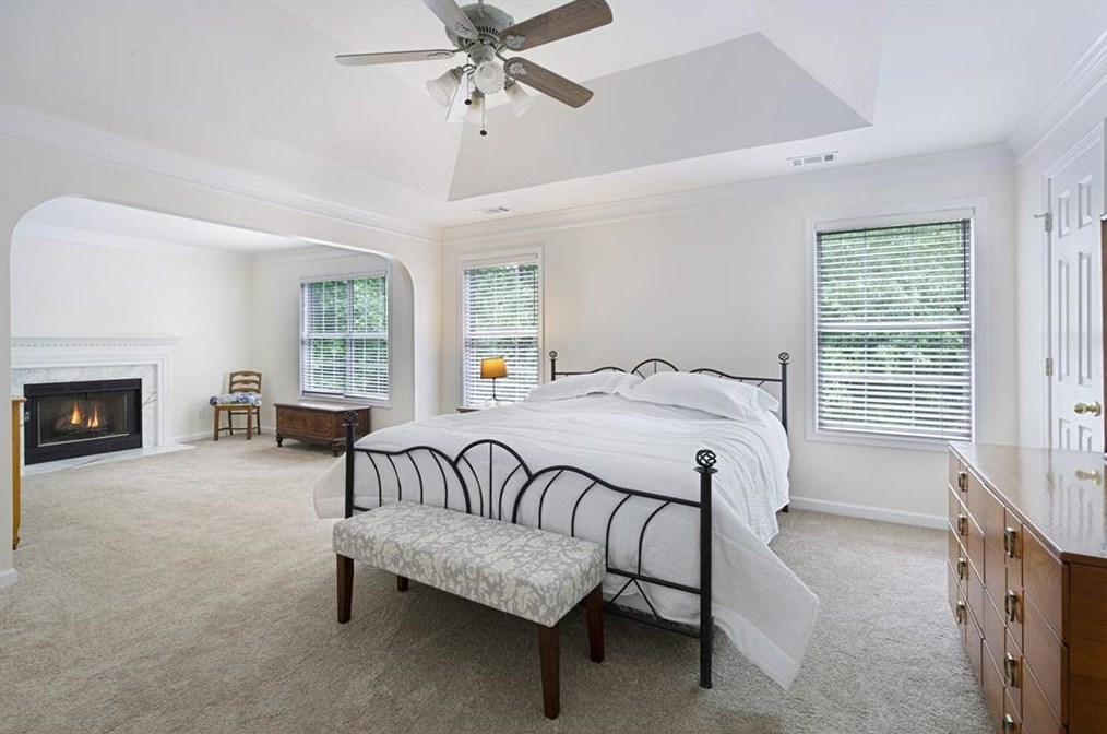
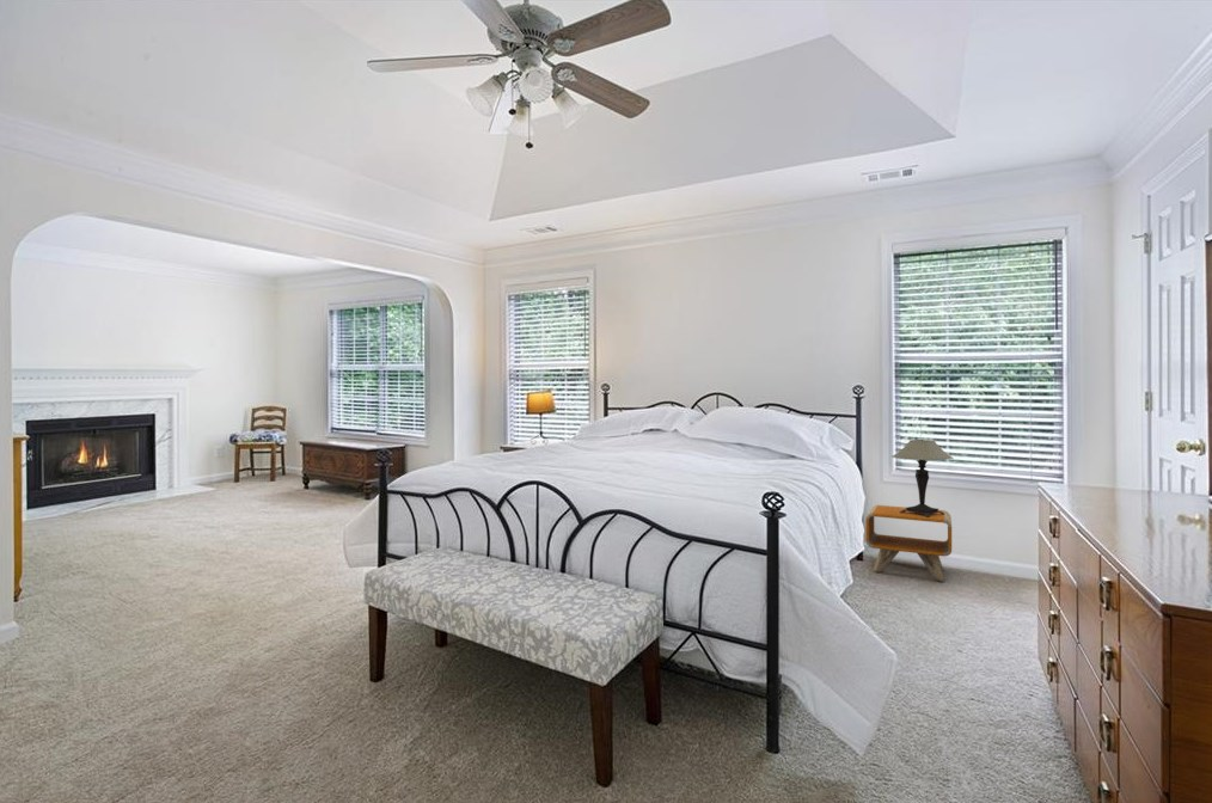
+ nightstand [864,504,953,582]
+ table lamp [890,439,955,517]
